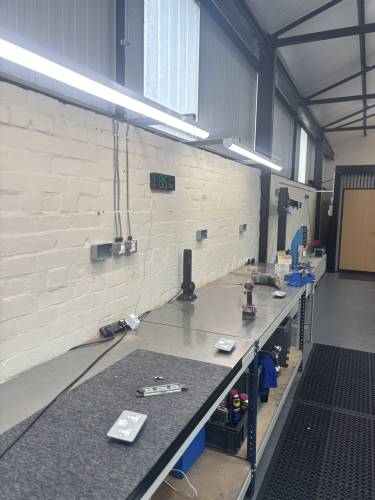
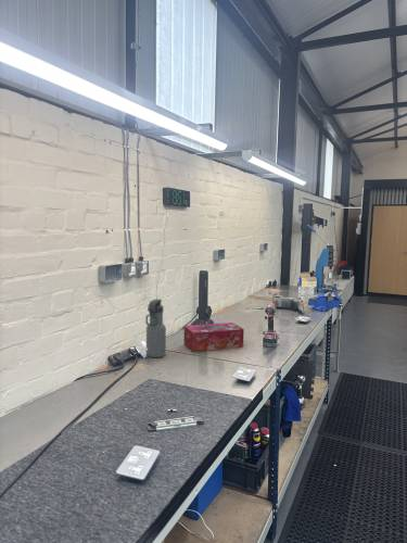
+ tissue box [183,321,245,353]
+ water bottle [144,299,167,358]
